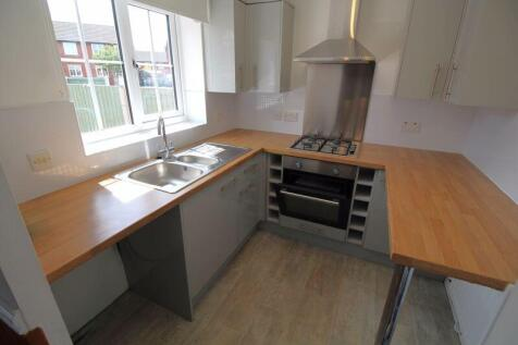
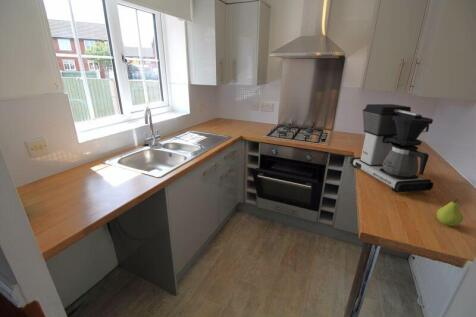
+ fruit [436,198,464,227]
+ coffee maker [349,103,434,194]
